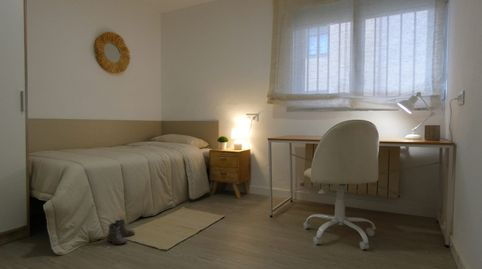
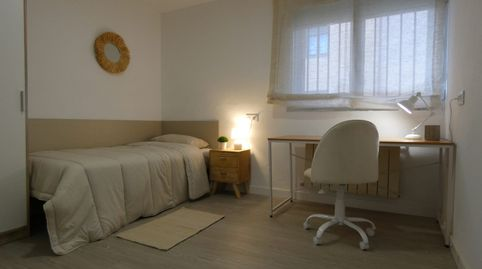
- boots [106,219,136,247]
